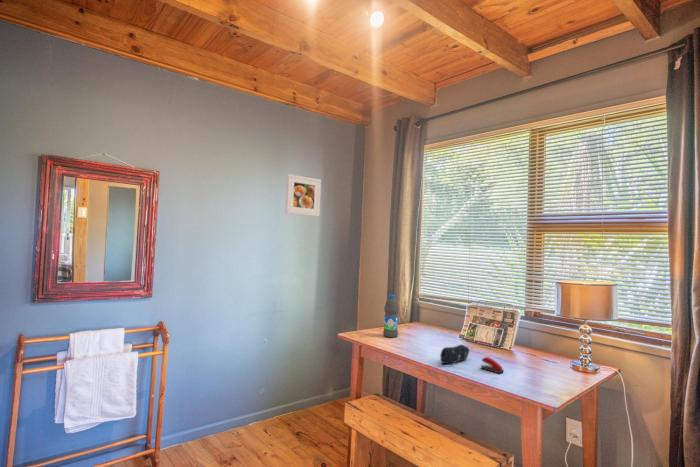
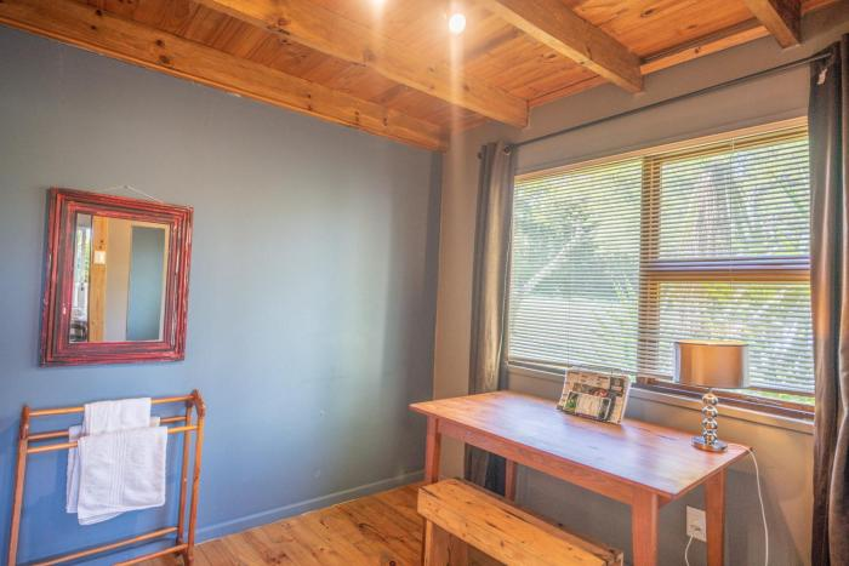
- stapler [480,356,505,375]
- water bottle [382,294,400,339]
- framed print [285,173,322,217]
- pencil case [439,344,471,365]
